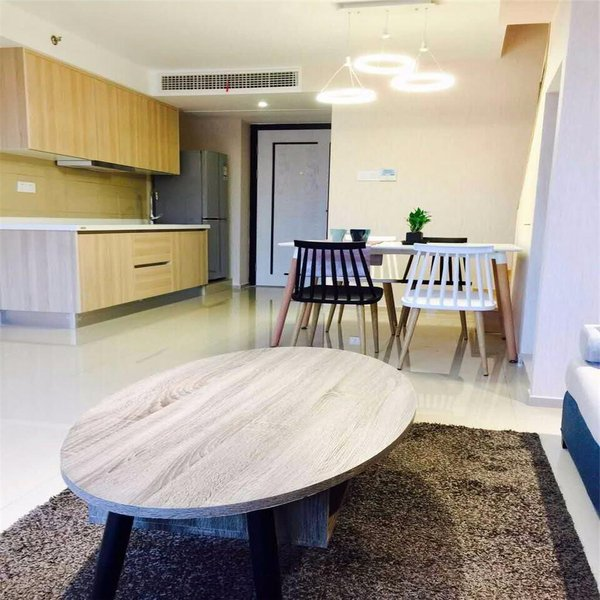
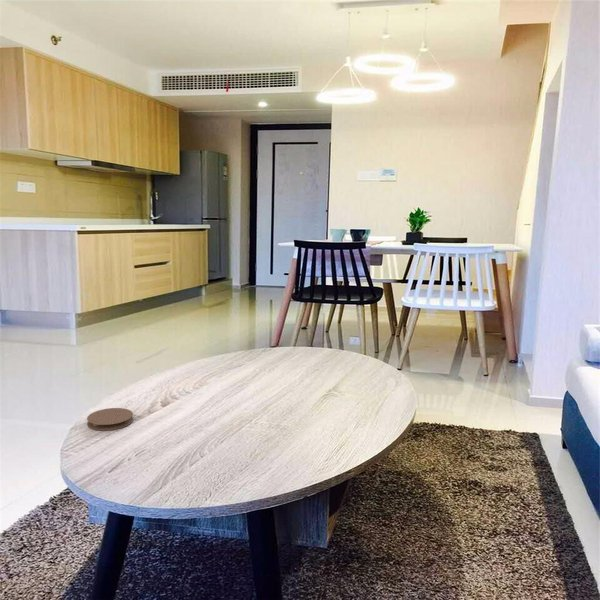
+ coaster [86,407,134,431]
